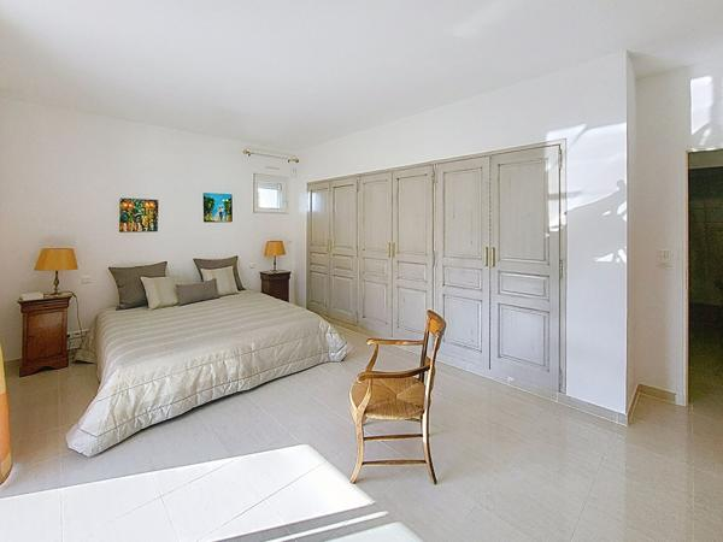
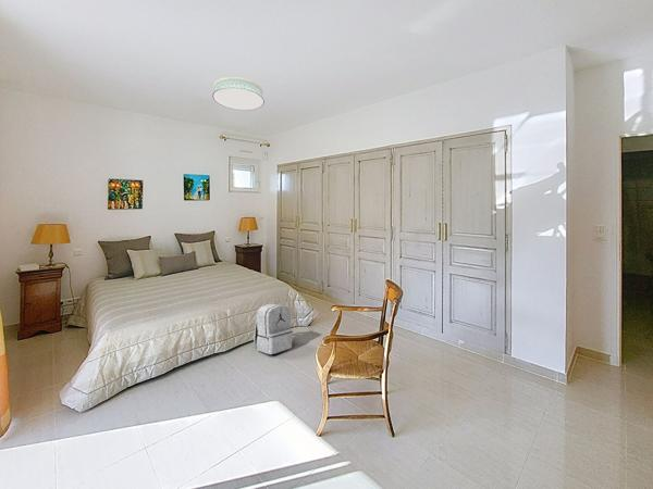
+ backpack [252,303,294,355]
+ ceiling light [211,76,266,111]
